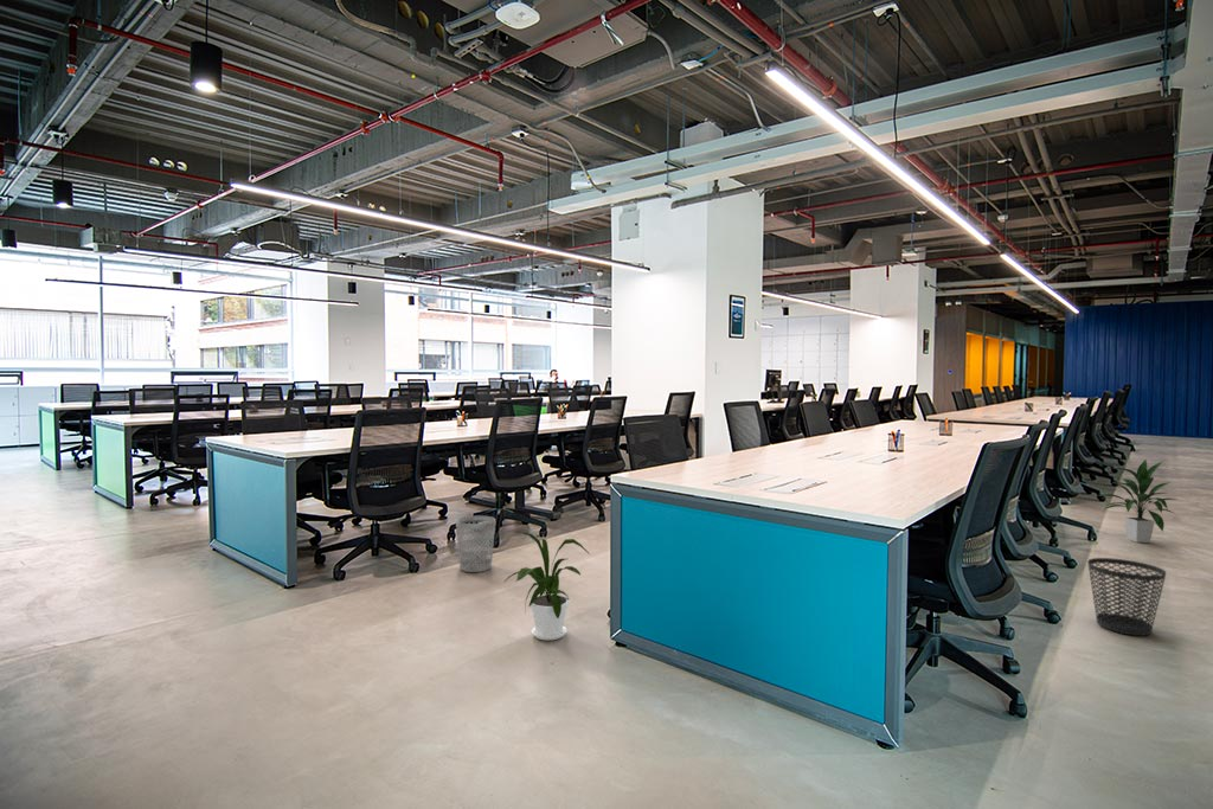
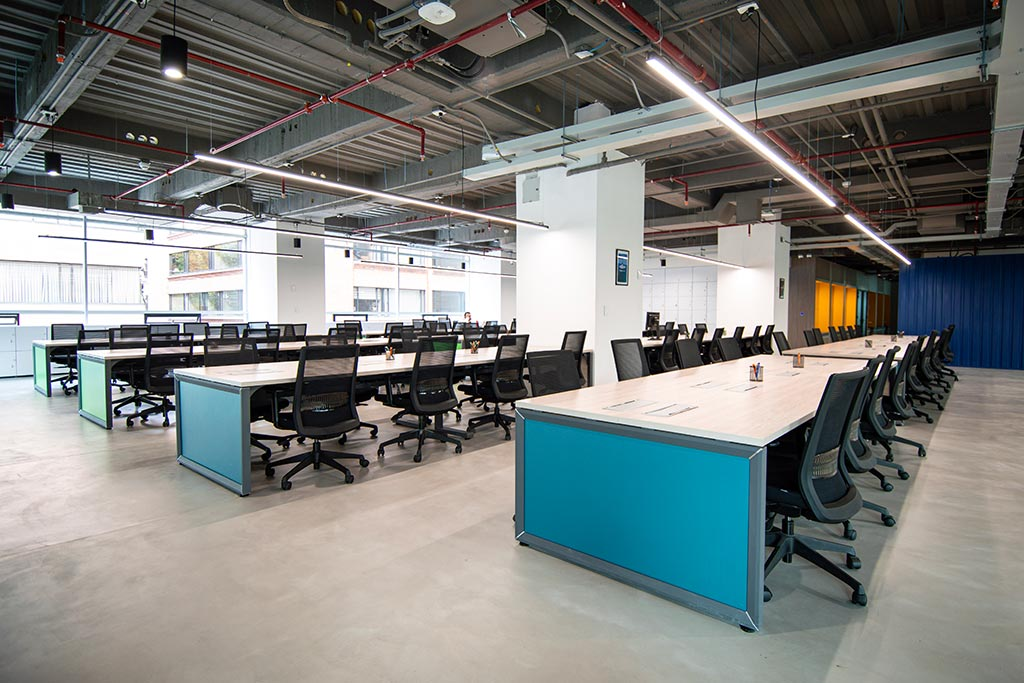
- house plant [503,531,591,642]
- wastebasket [455,515,496,573]
- indoor plant [1096,458,1179,544]
- wastebasket [1086,557,1167,637]
